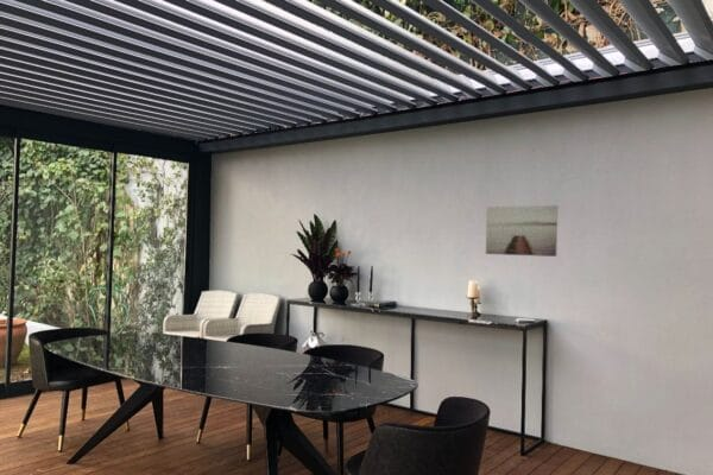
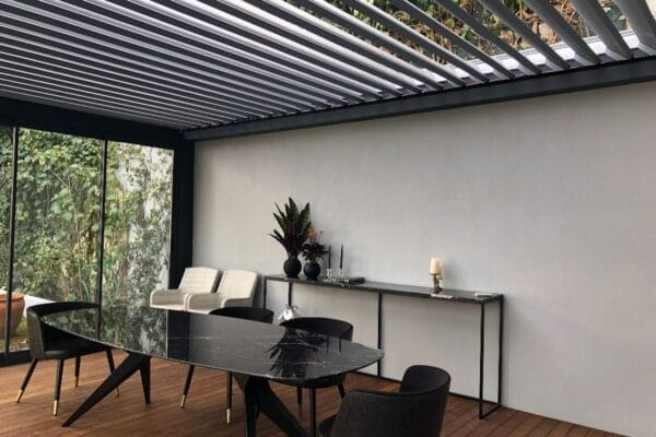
- wall art [485,204,559,258]
